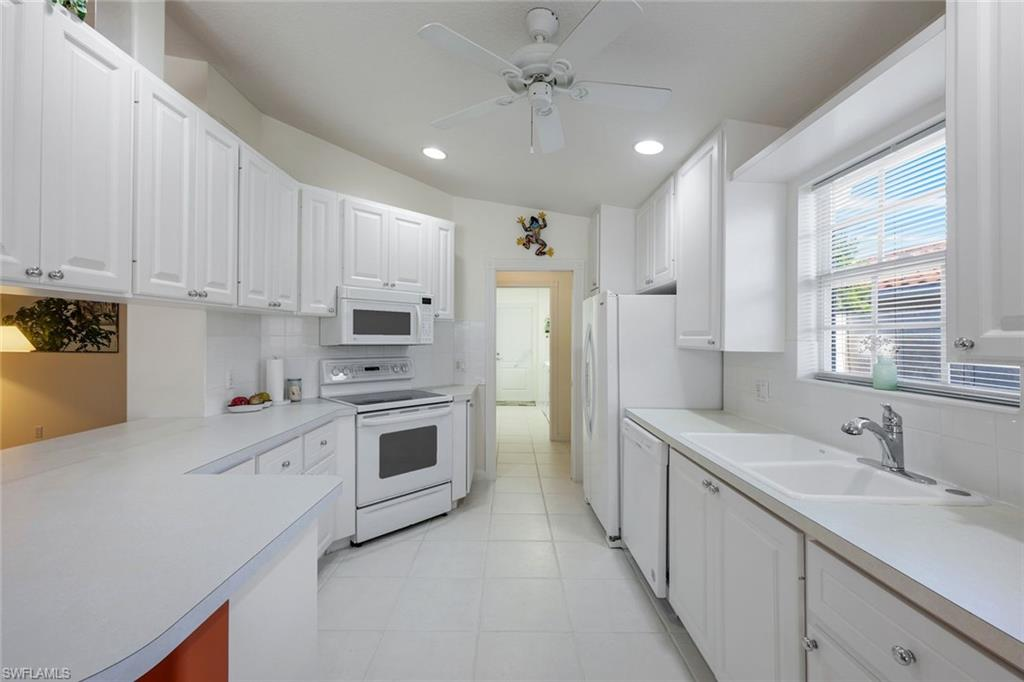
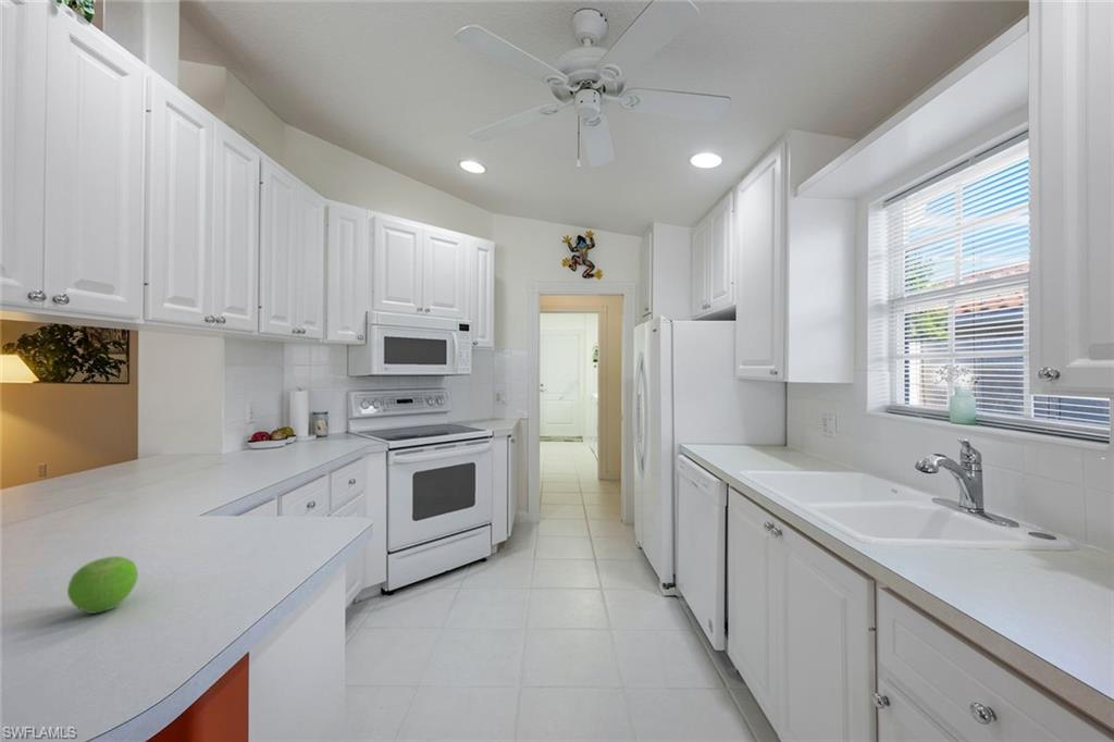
+ fruit [66,555,139,615]
